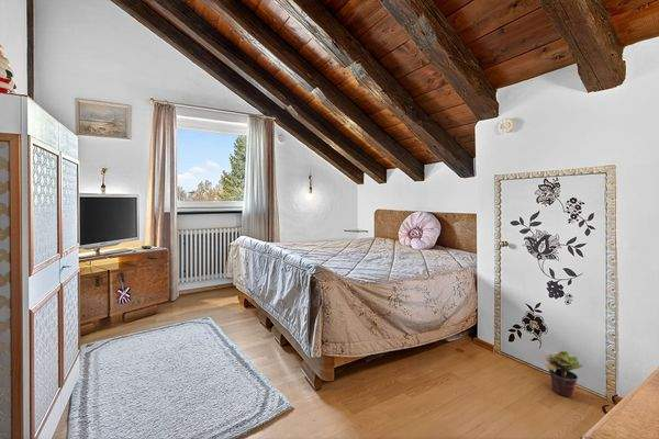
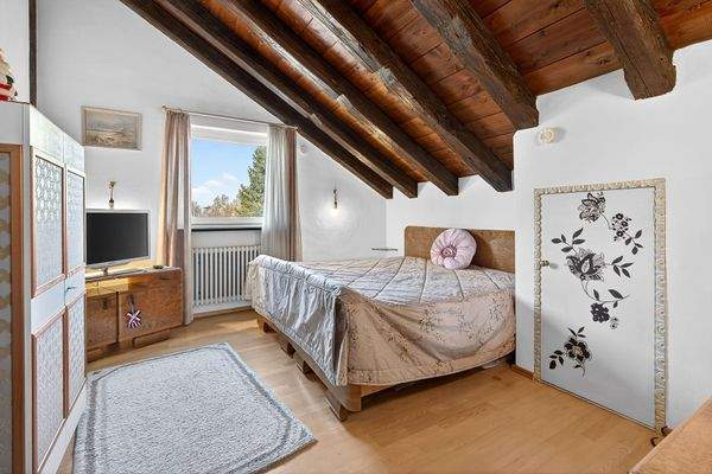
- potted plant [544,349,583,398]
